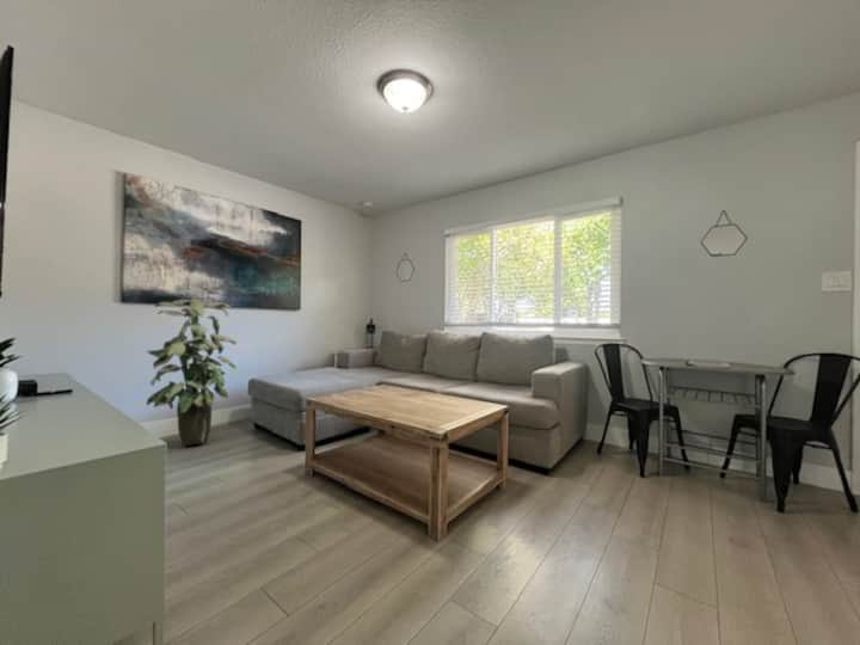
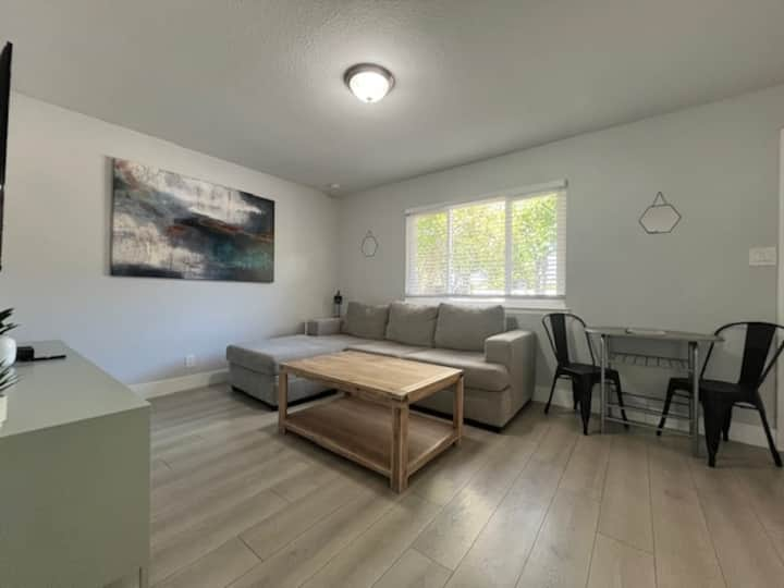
- indoor plant [145,288,238,447]
